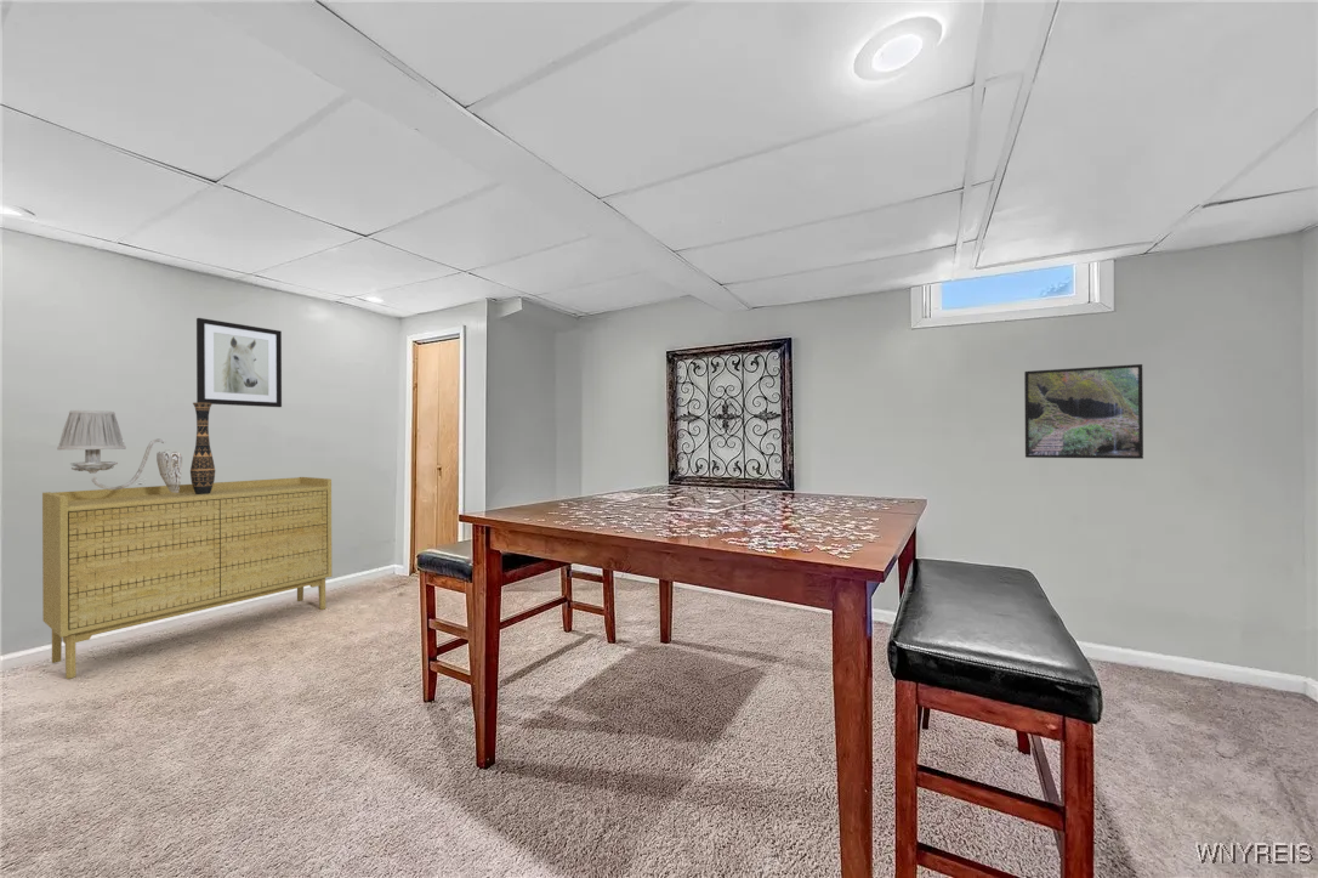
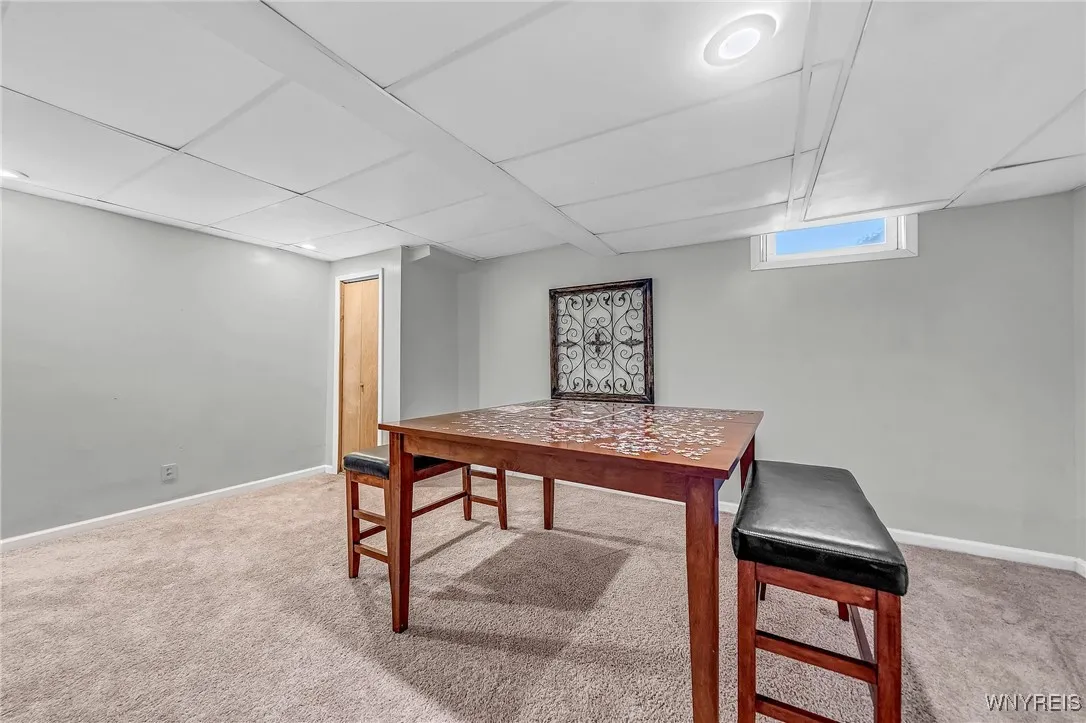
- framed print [1023,363,1144,460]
- wall sconce [56,409,183,493]
- decorative vase [189,402,216,494]
- sideboard [41,476,333,680]
- wall art [195,317,283,408]
